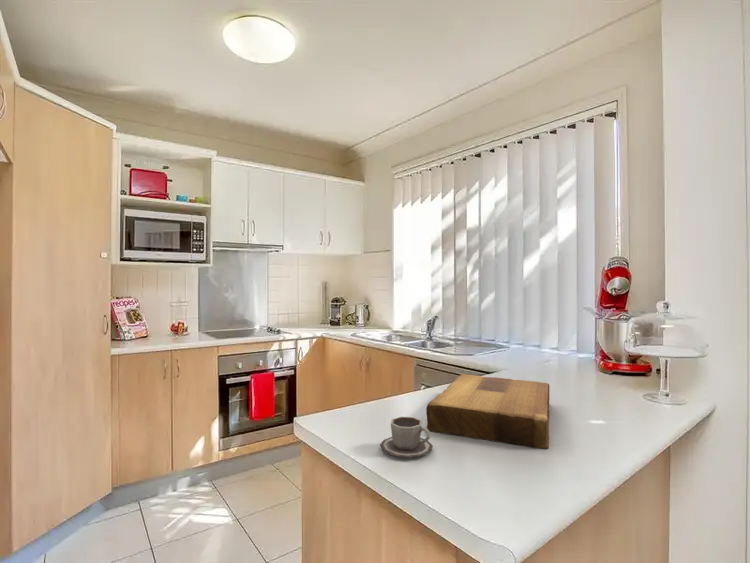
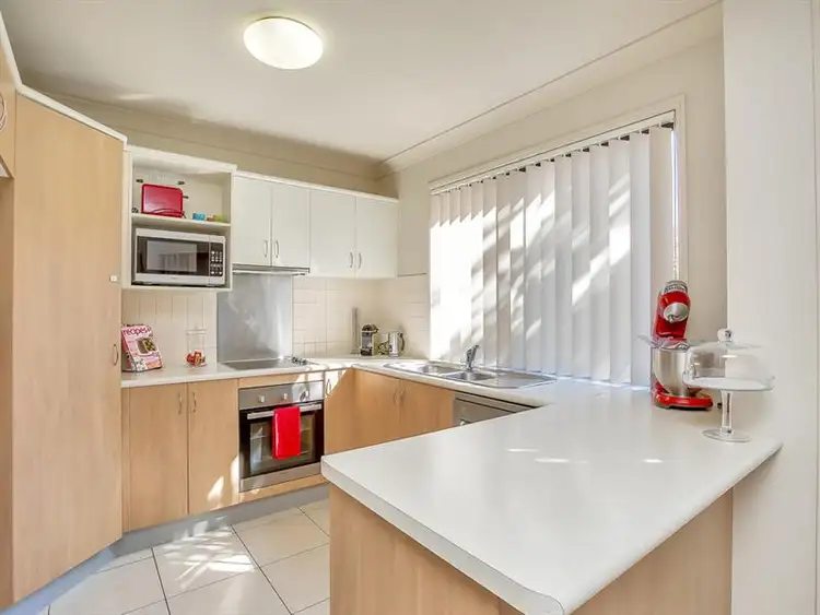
- cutting board [425,374,550,450]
- cup [379,416,434,459]
